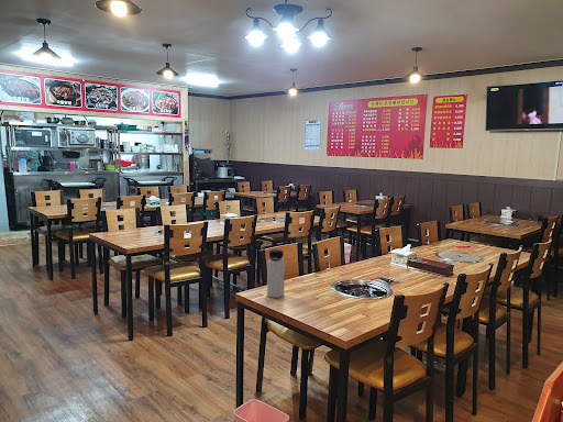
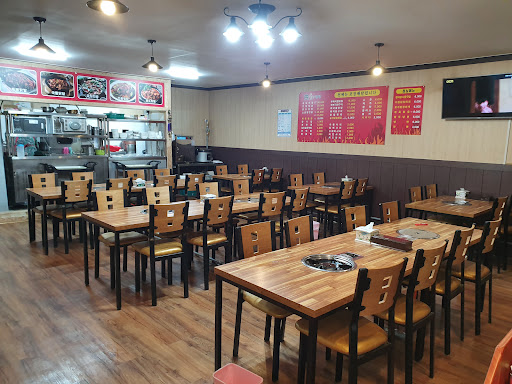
- water bottle [266,248,286,299]
